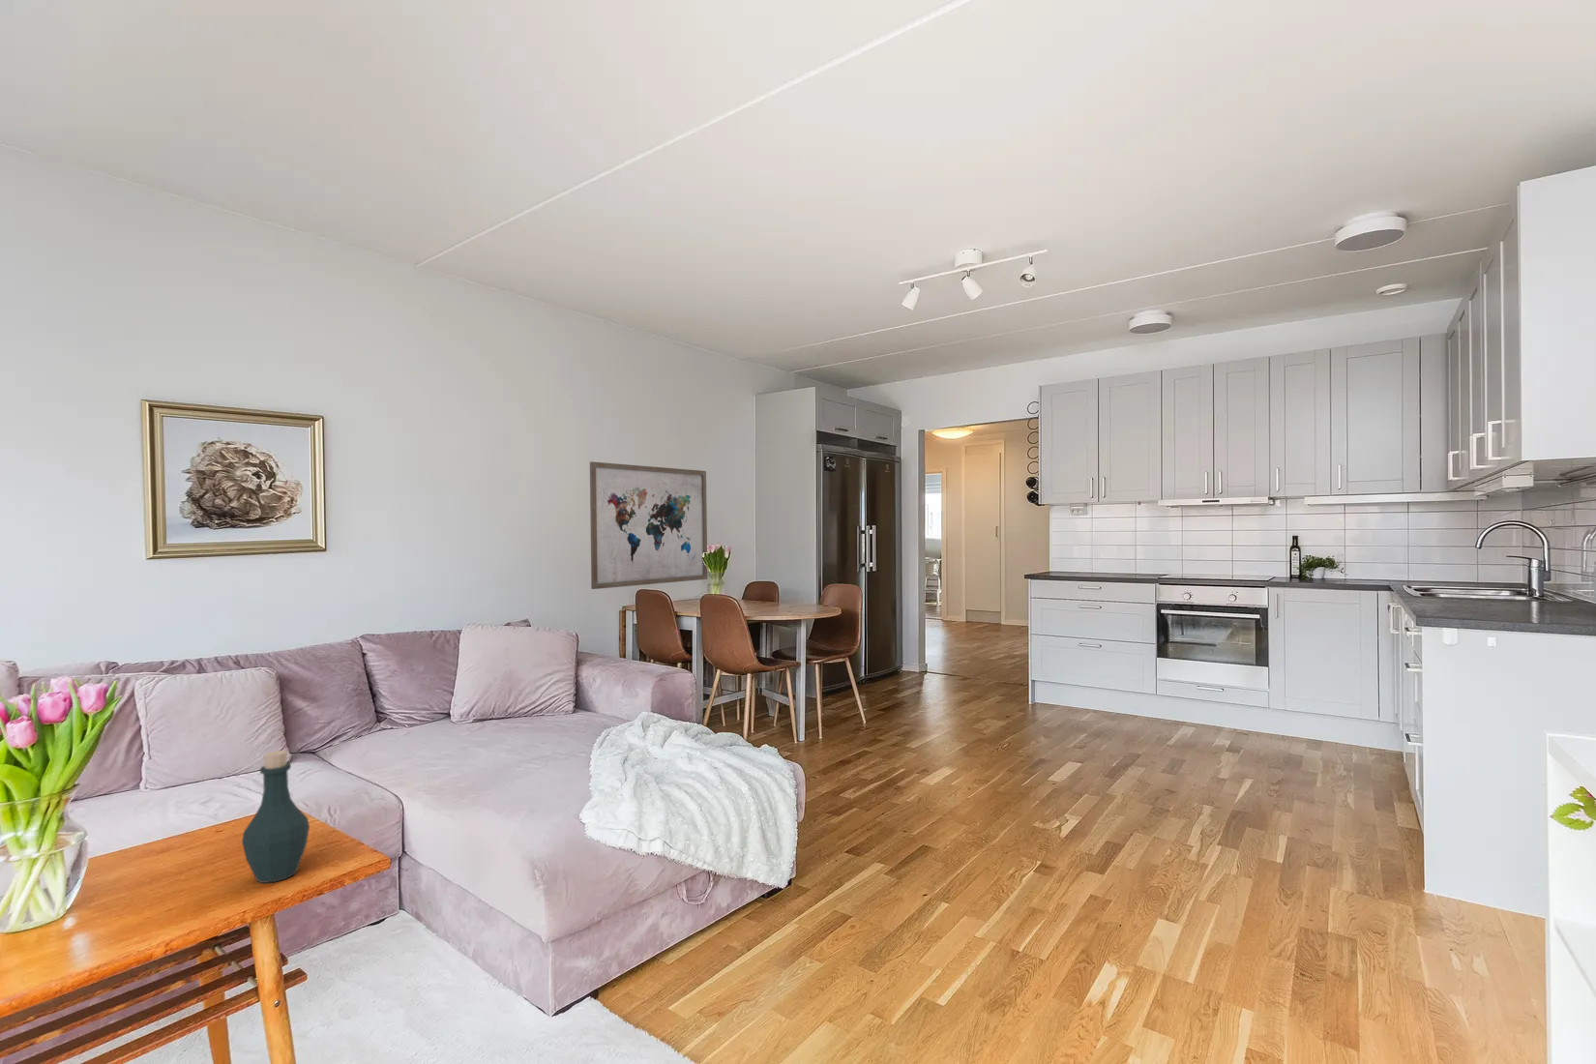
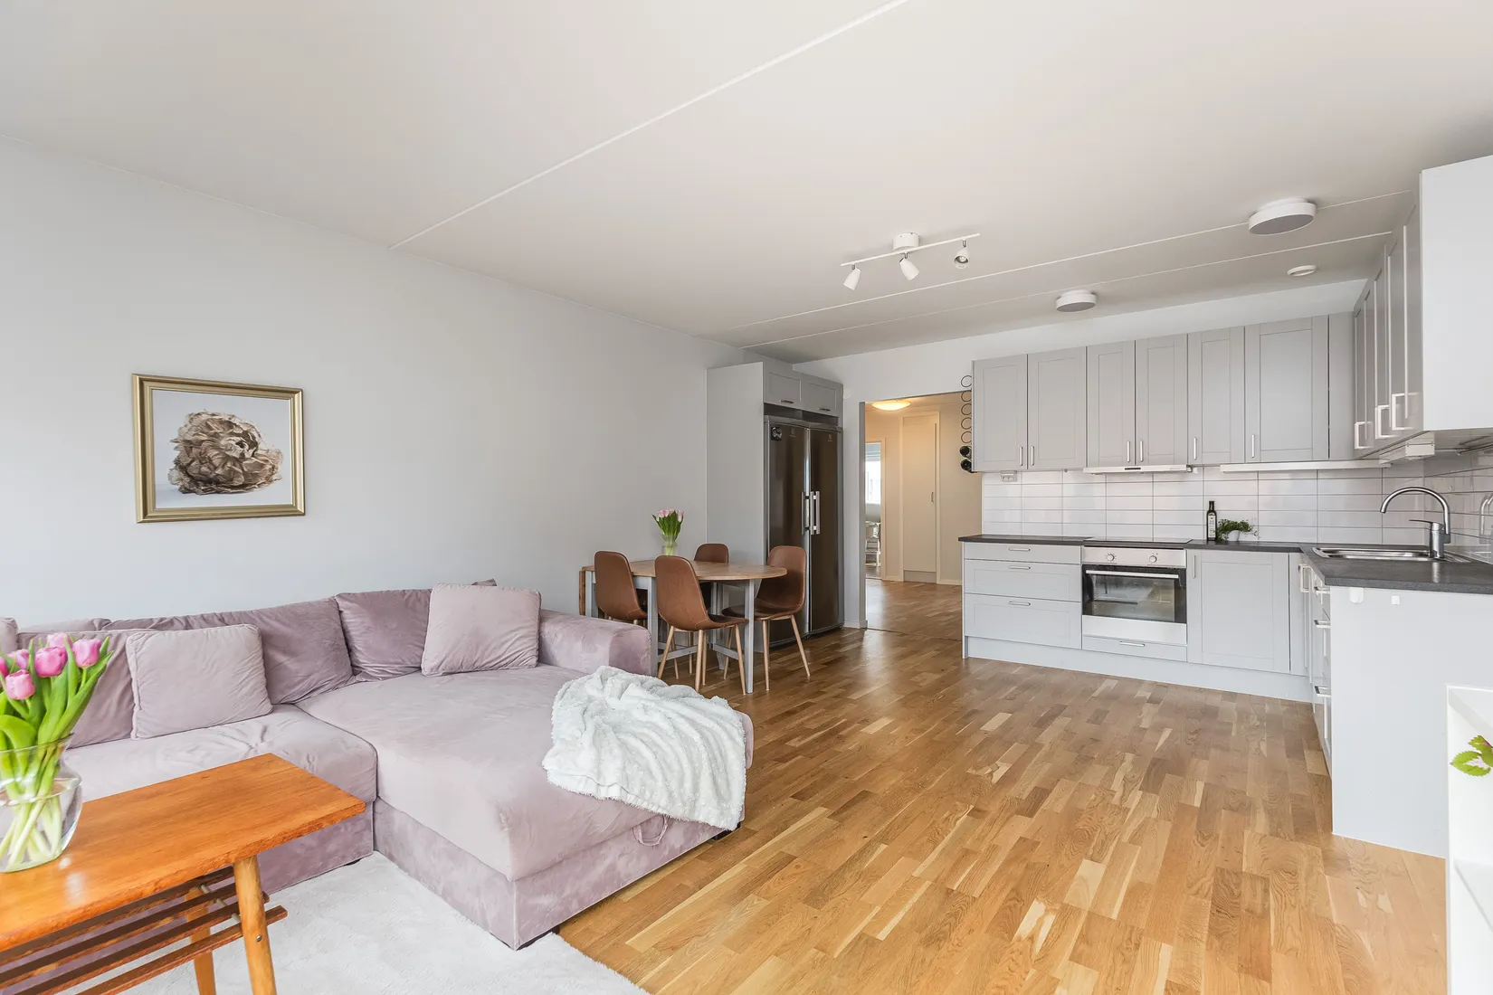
- wall art [589,461,708,590]
- bottle [241,749,310,884]
